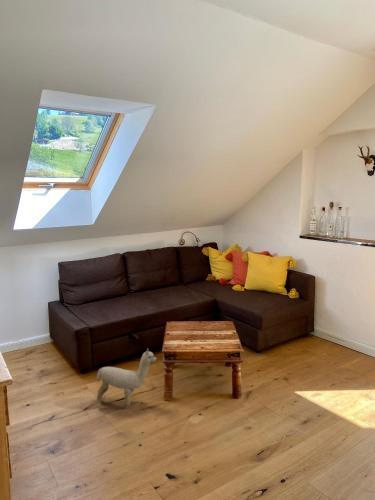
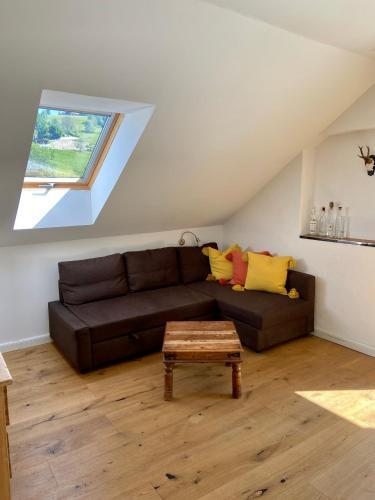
- plush toy [96,348,158,409]
